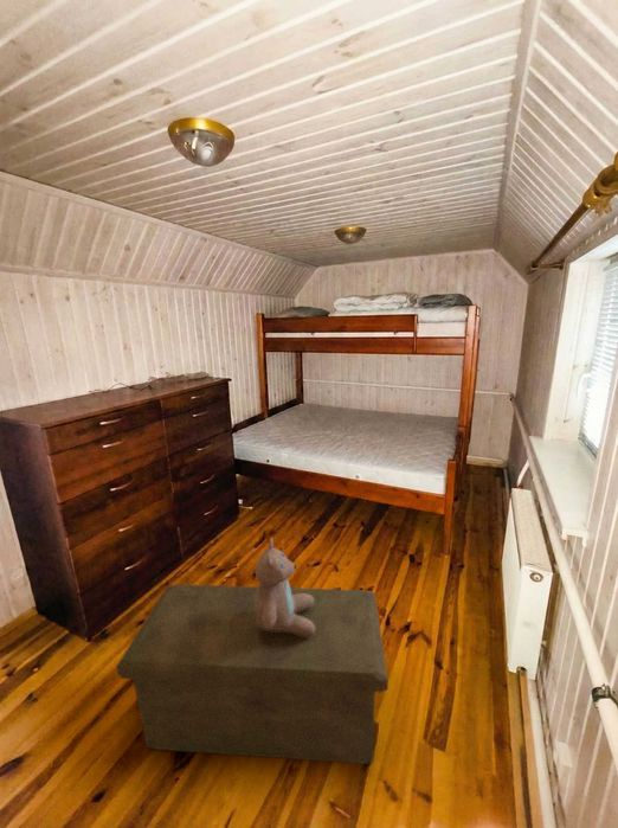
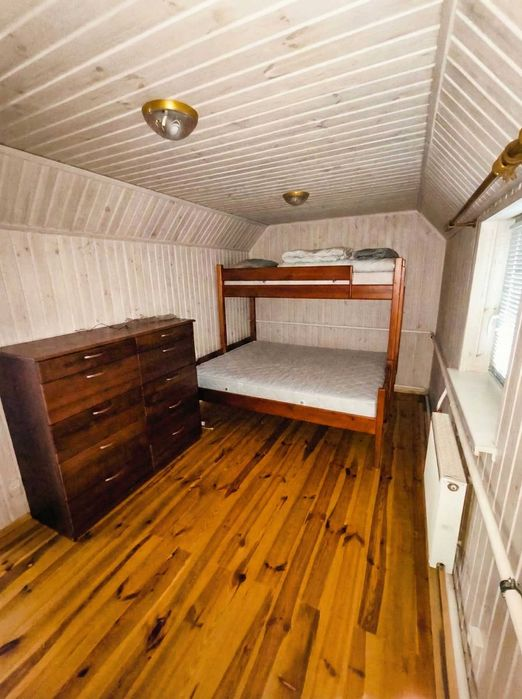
- teddy bear [255,537,315,637]
- storage bench [115,583,388,765]
